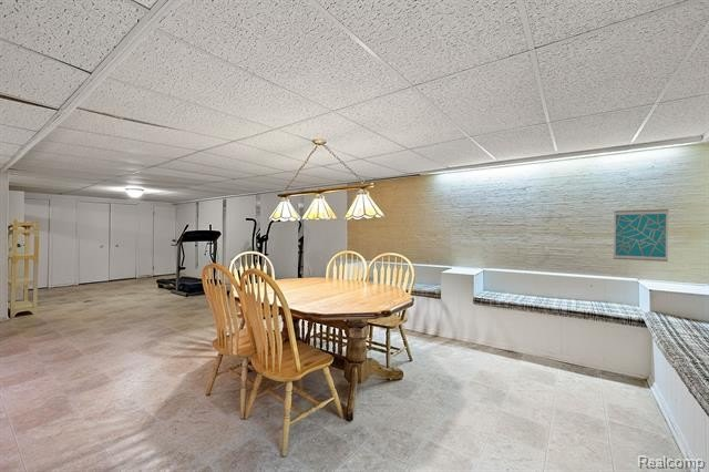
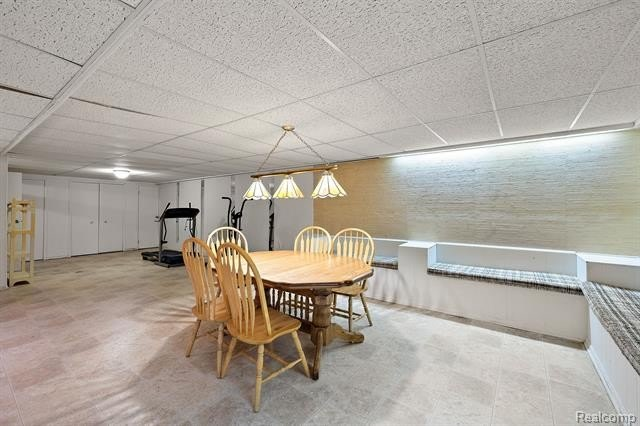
- wall art [613,208,670,263]
